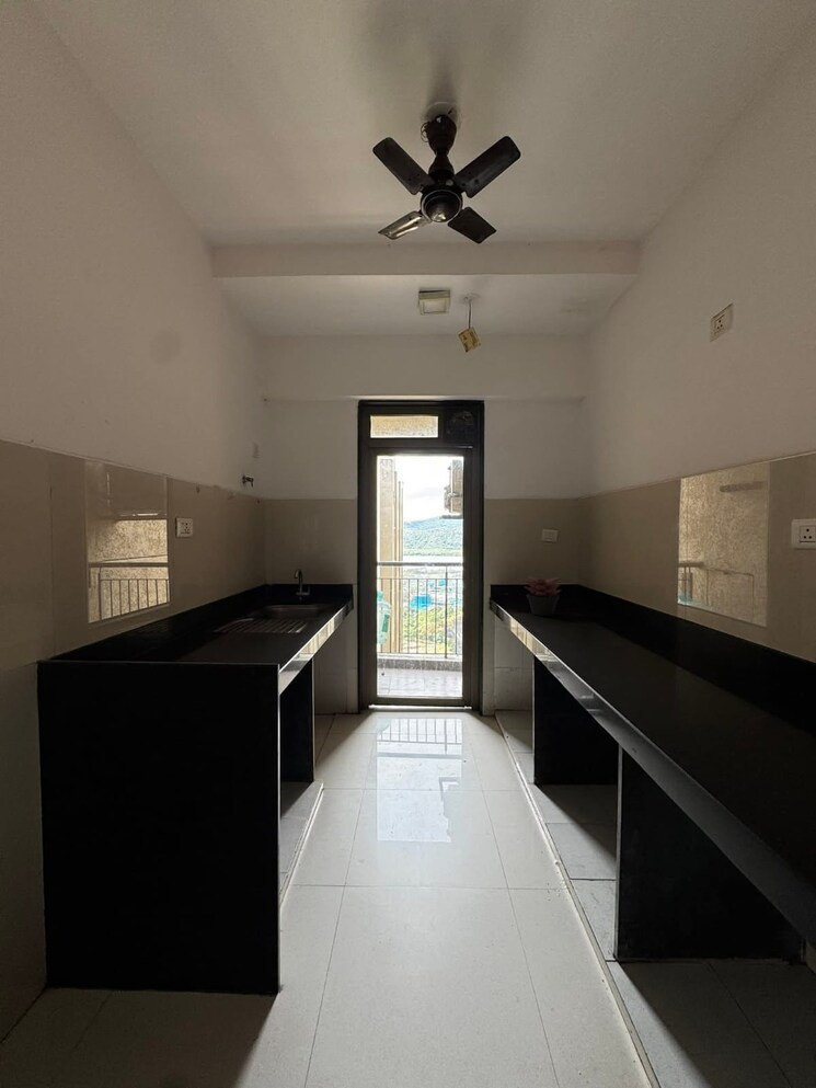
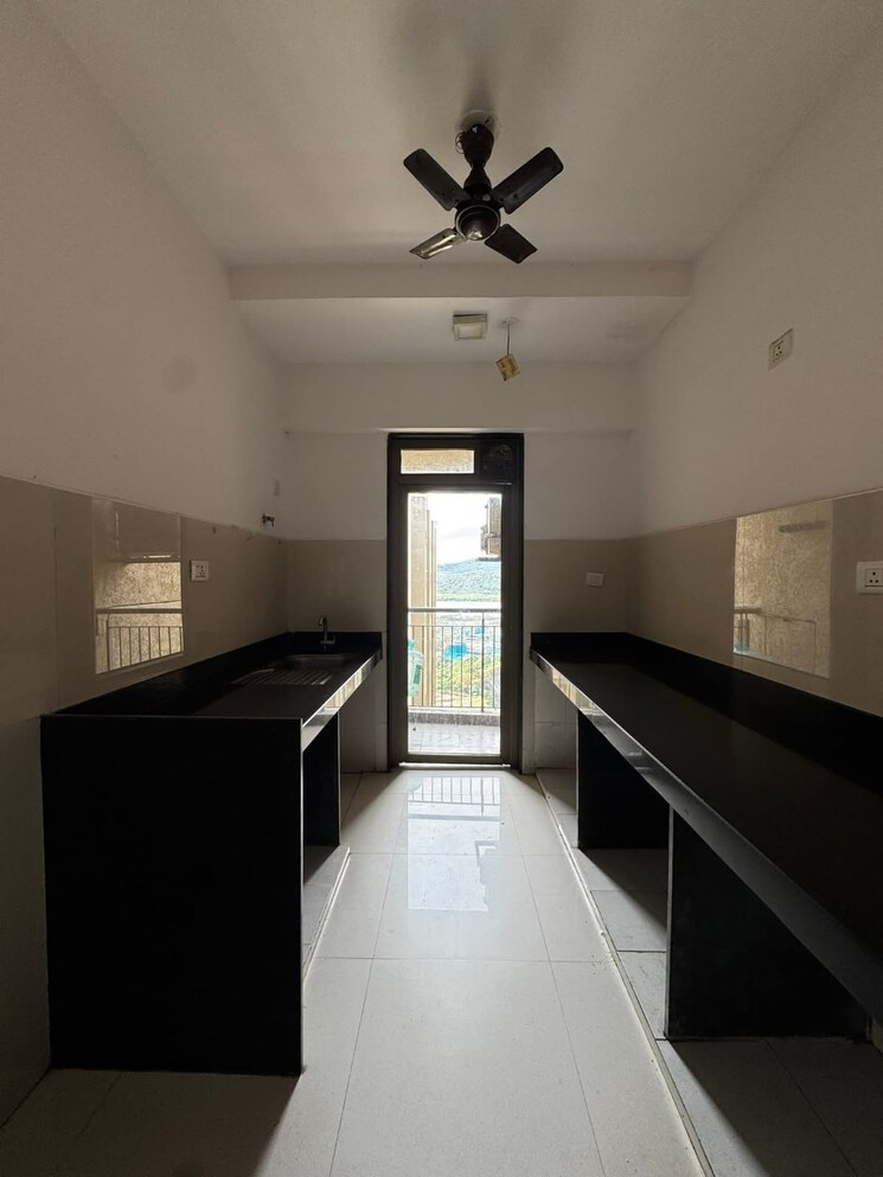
- succulent plant [524,575,562,617]
